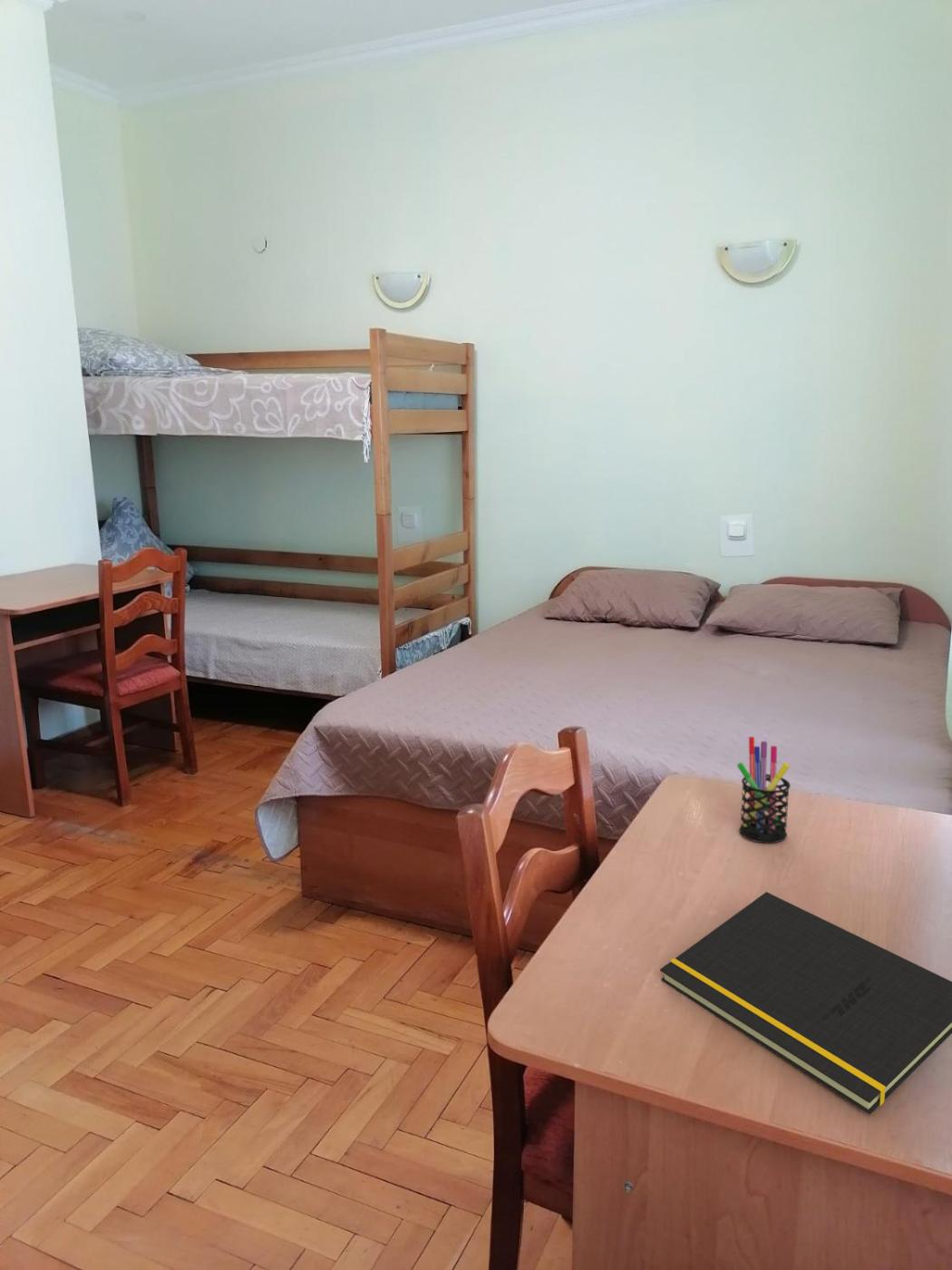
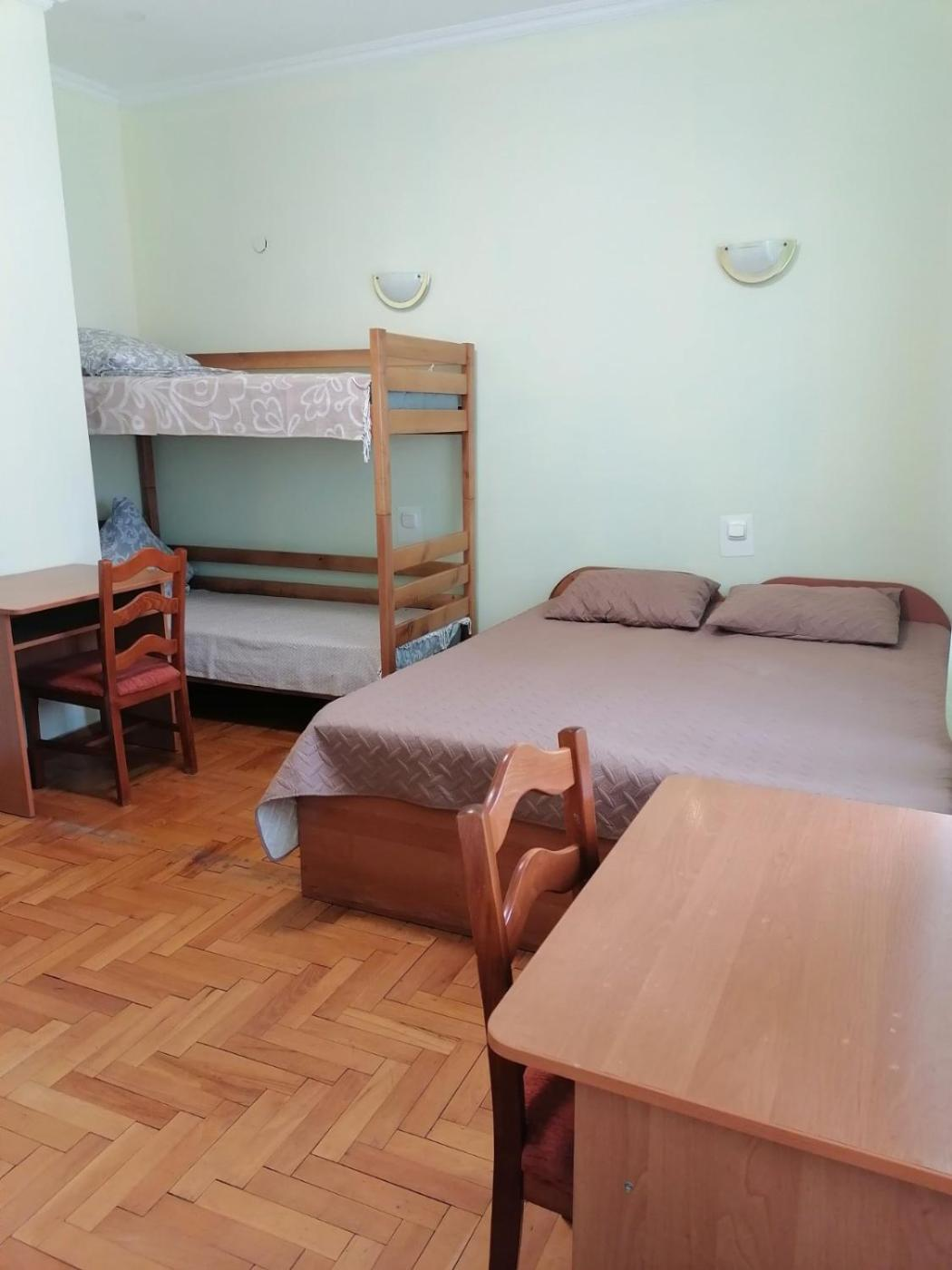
- notepad [659,891,952,1115]
- pen holder [736,736,792,844]
